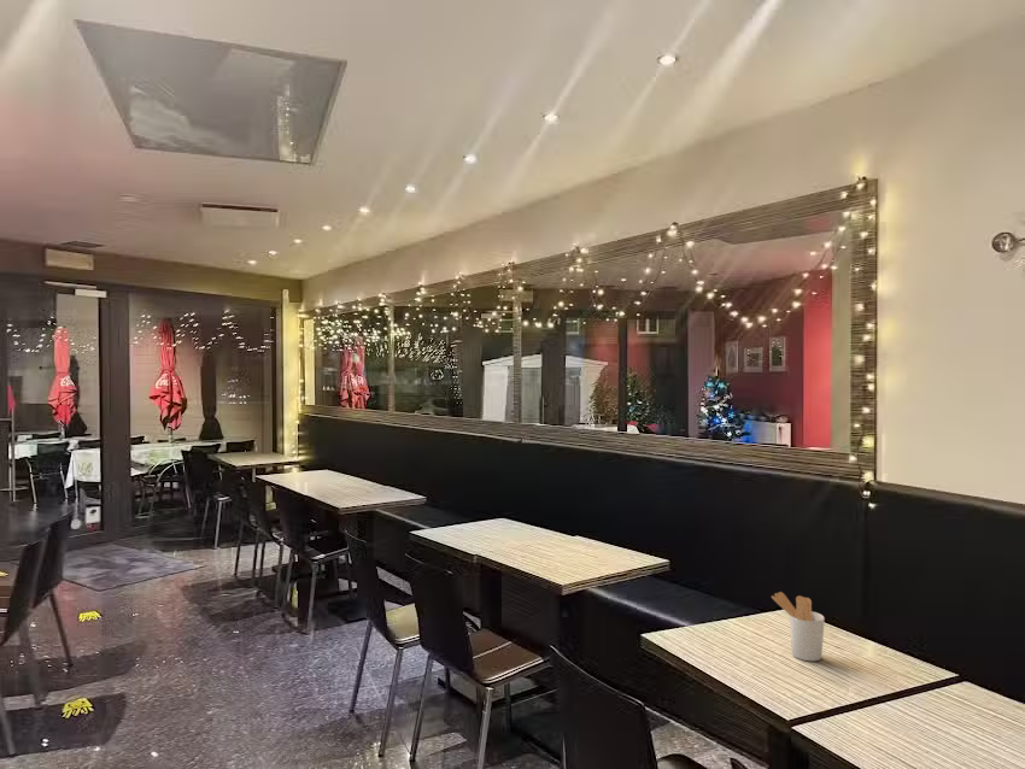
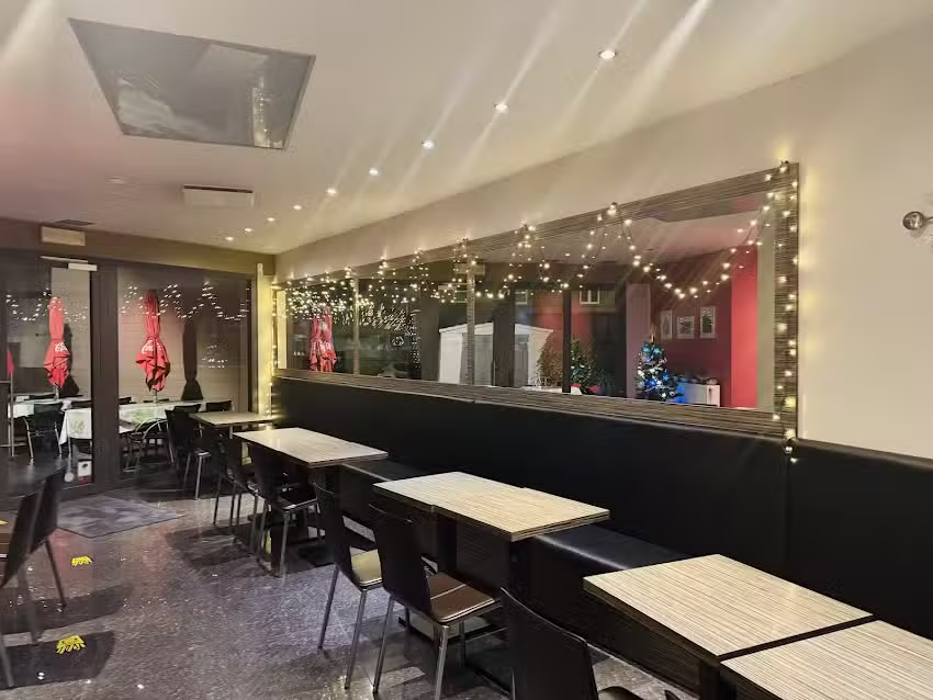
- utensil holder [771,591,826,662]
